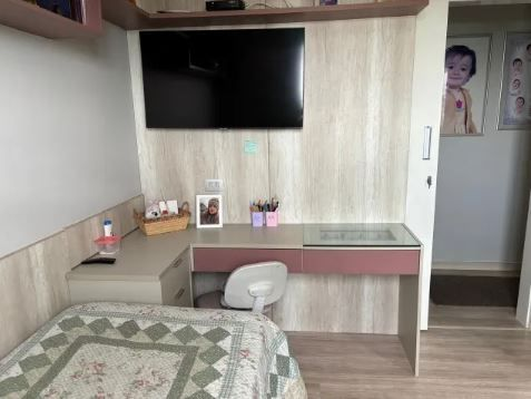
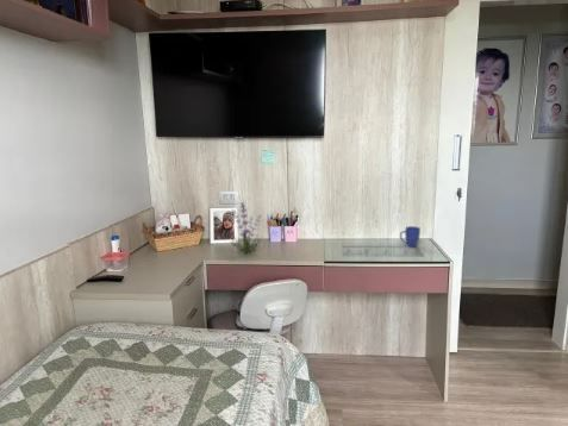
+ plant [230,201,264,255]
+ mug [399,225,422,248]
